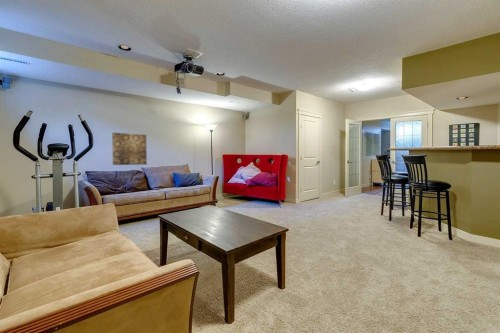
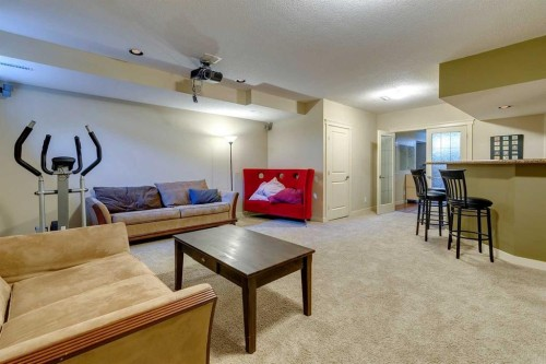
- wall art [111,132,148,166]
